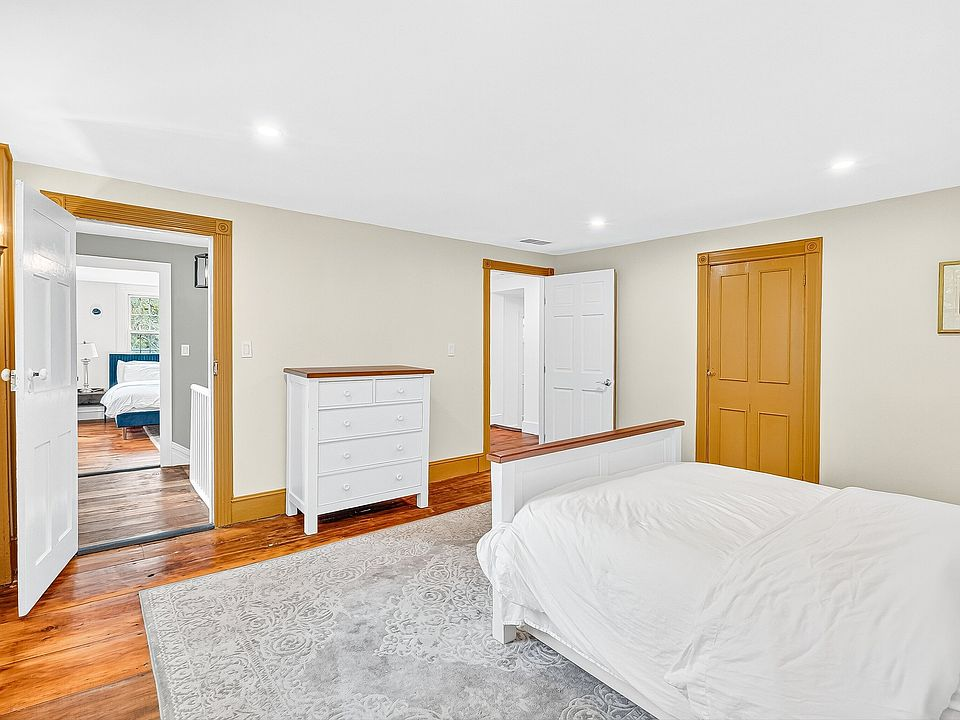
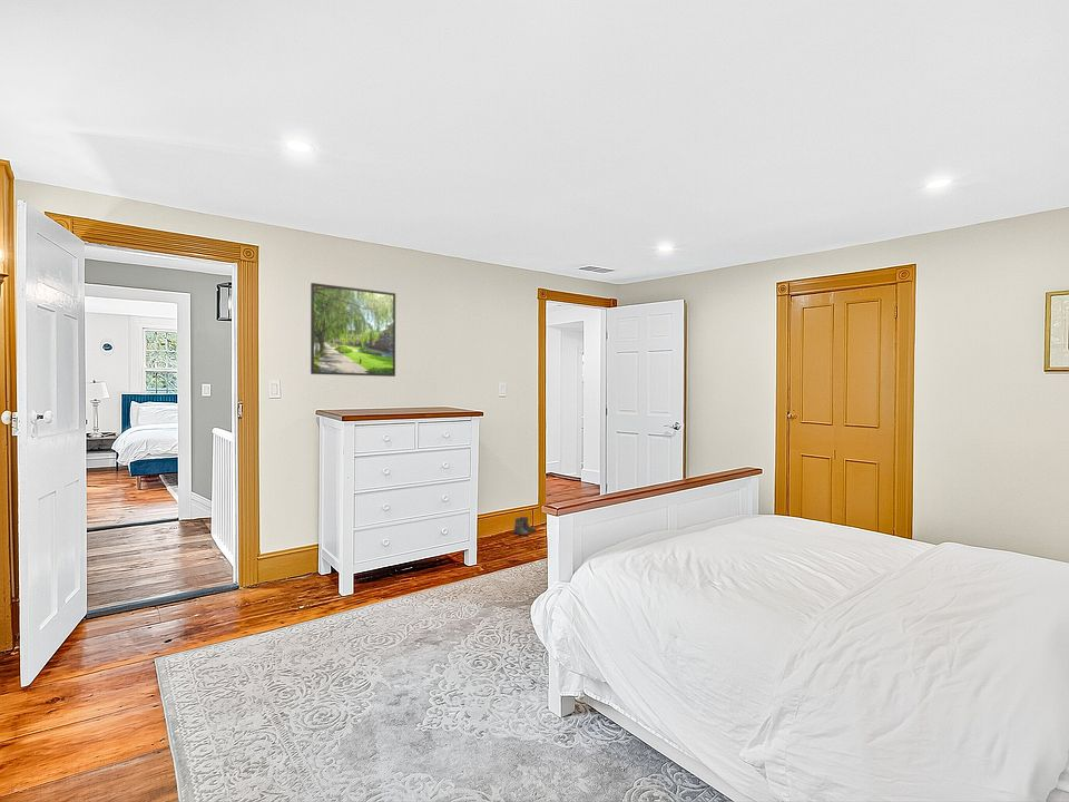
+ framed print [310,282,396,378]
+ boots [512,516,537,537]
